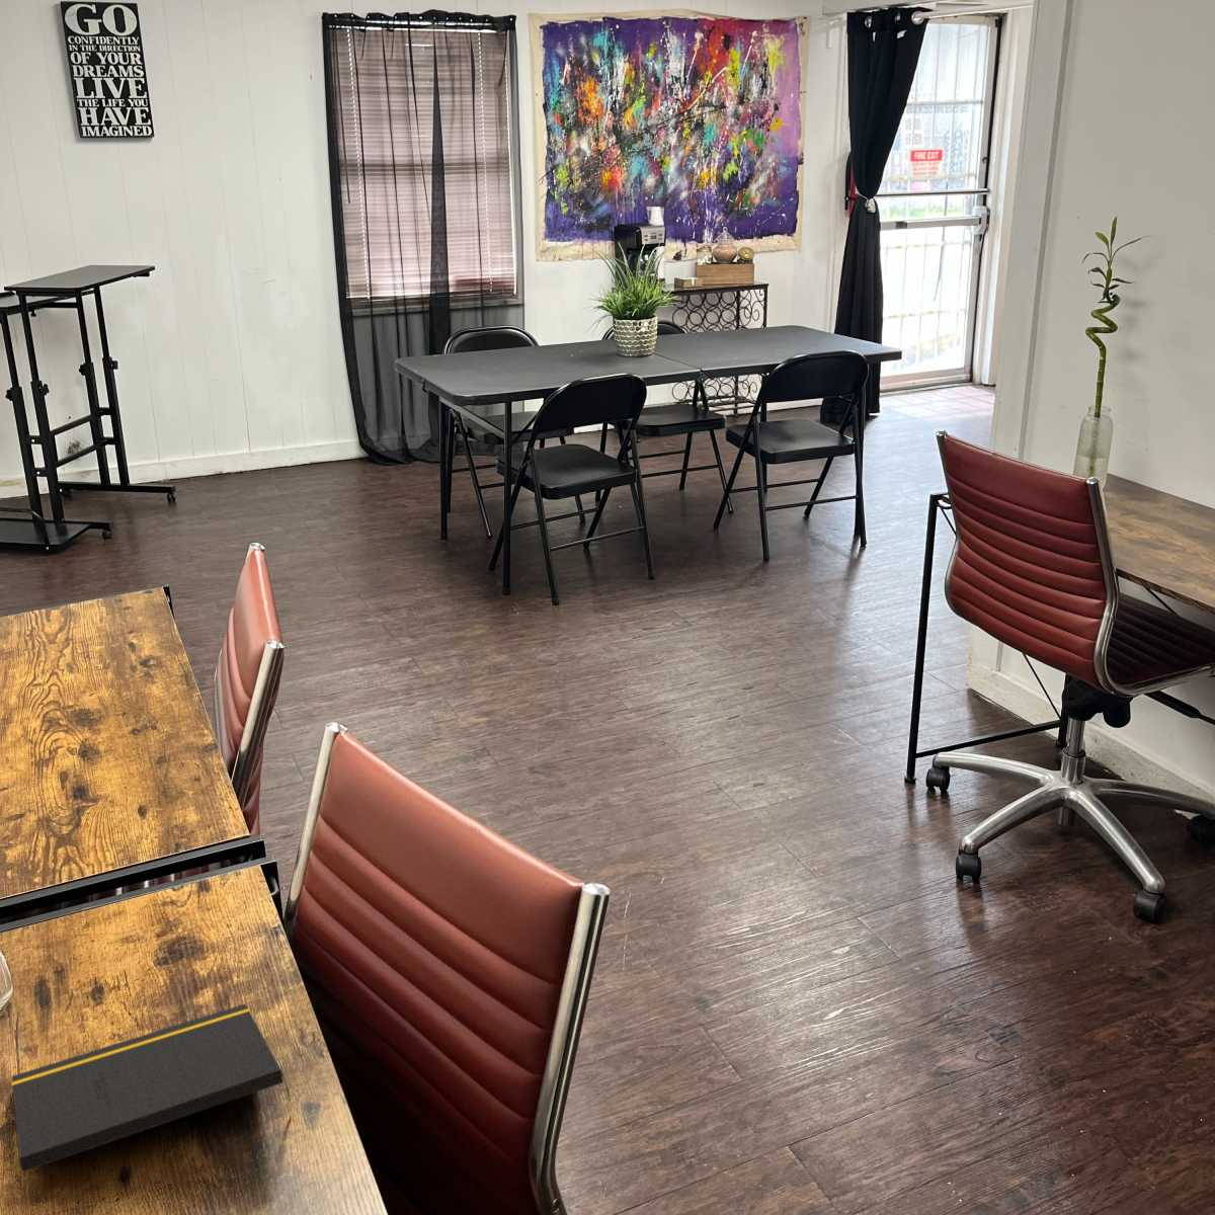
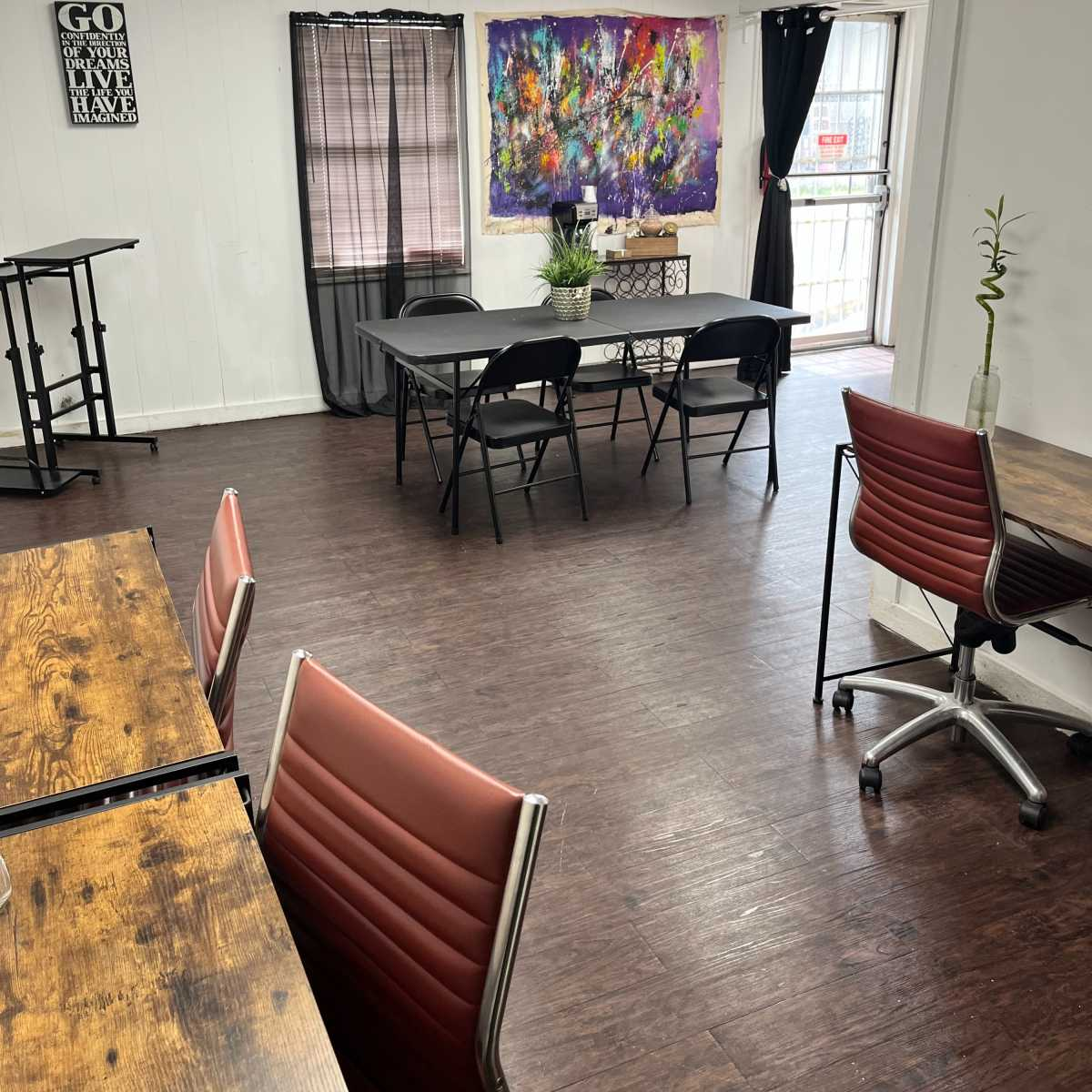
- notepad [10,1004,294,1174]
